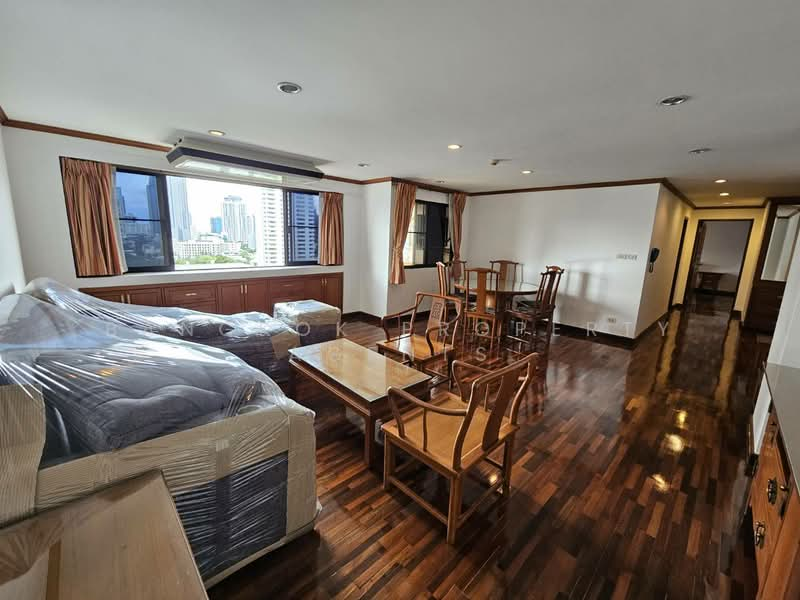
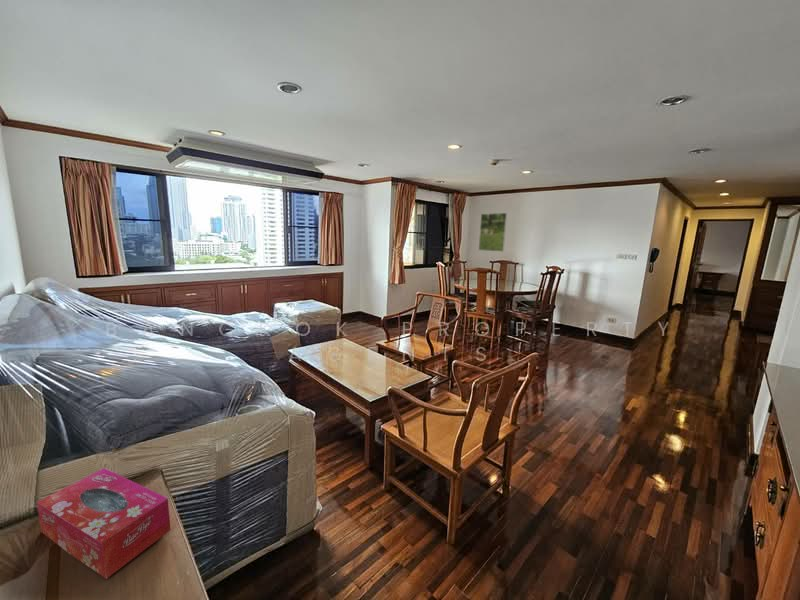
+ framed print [478,212,508,253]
+ tissue box [36,467,172,580]
